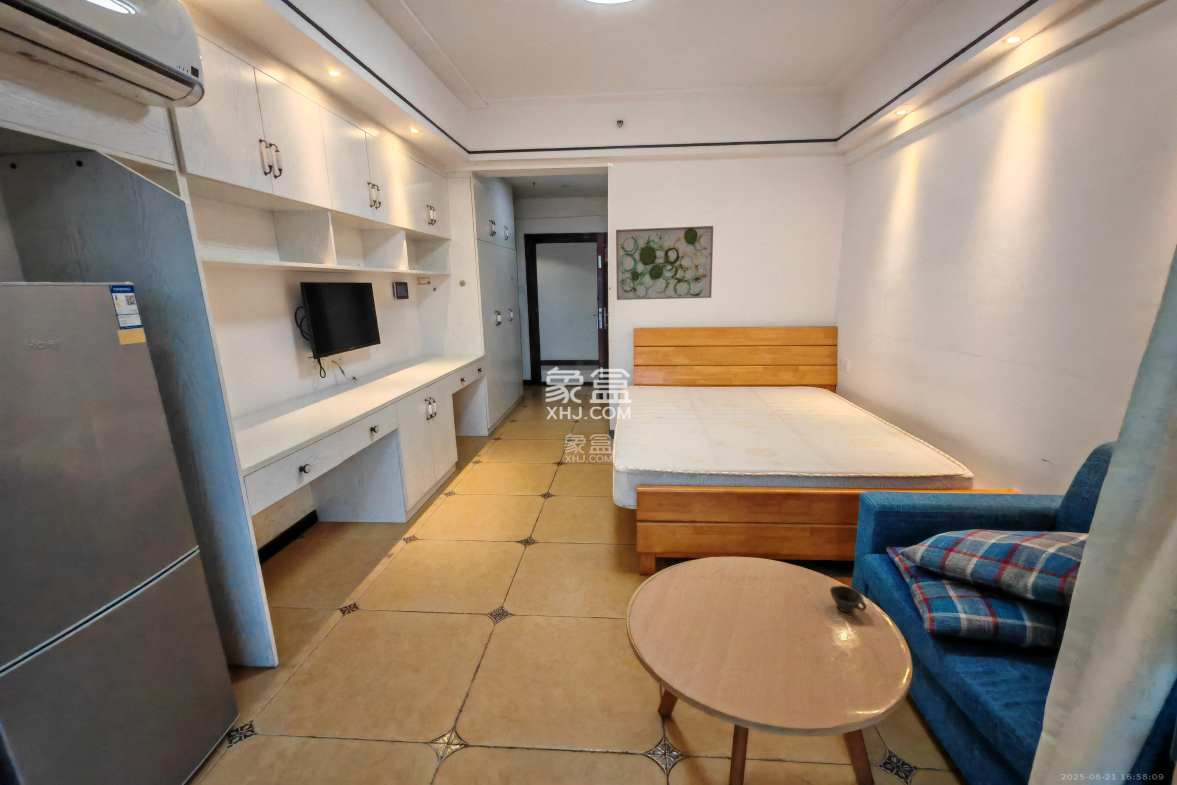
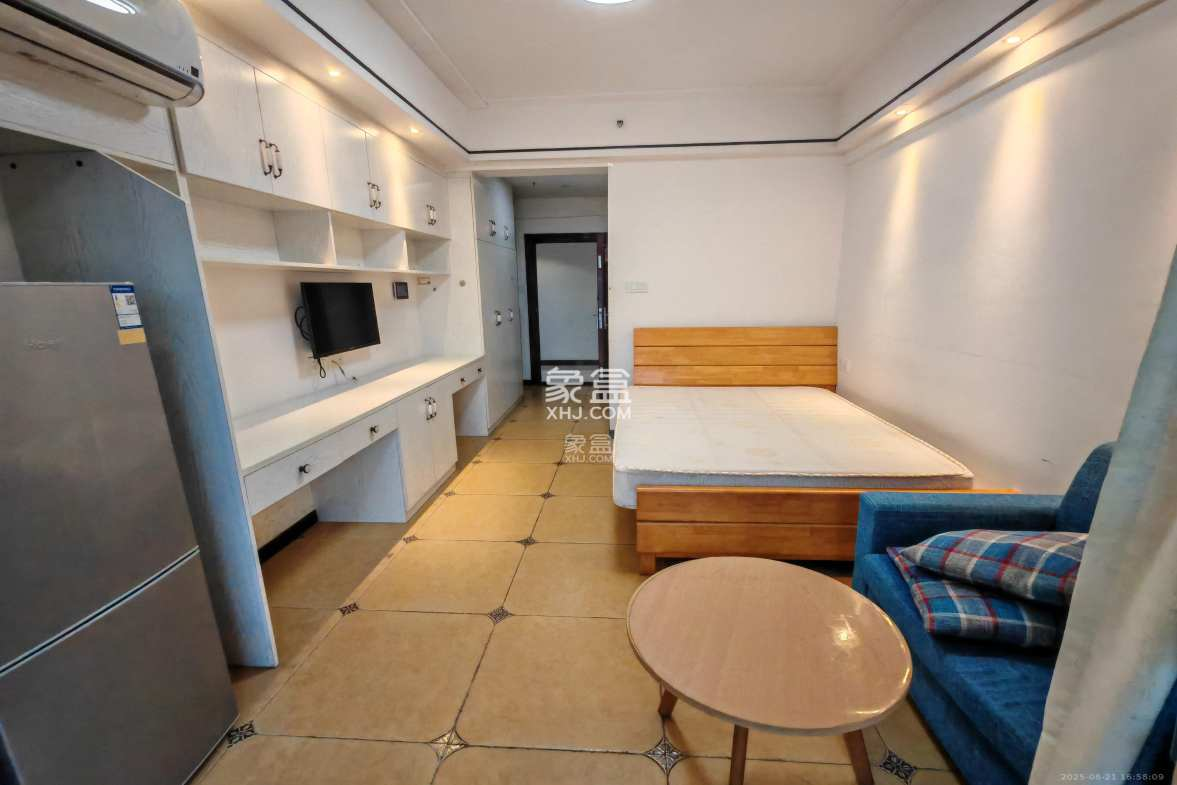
- wall art [615,225,714,301]
- cup [829,584,868,613]
